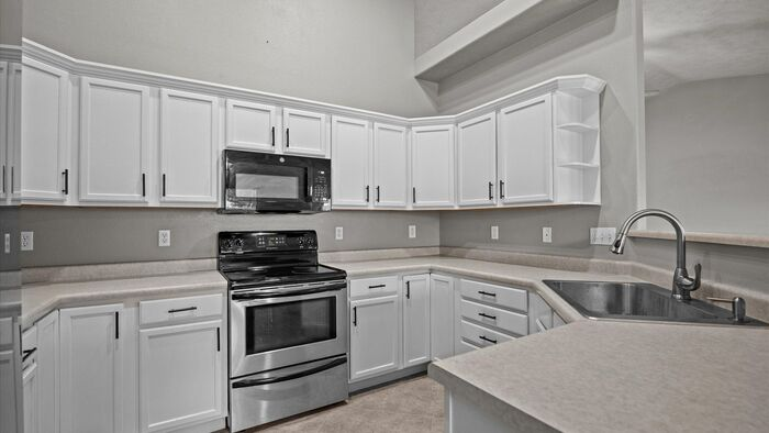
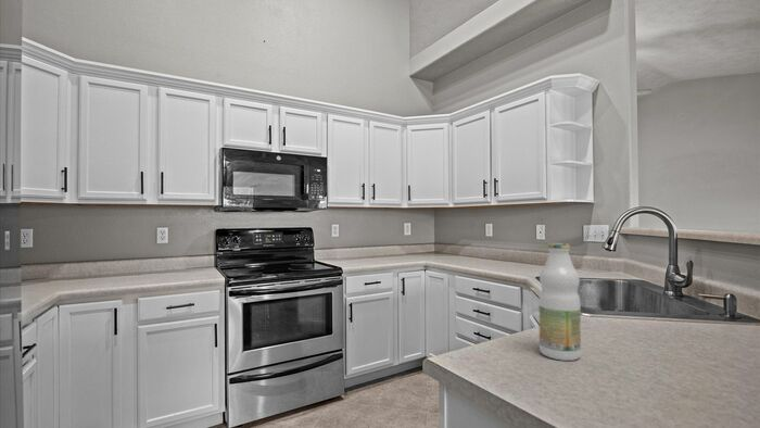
+ bottle [539,242,582,362]
